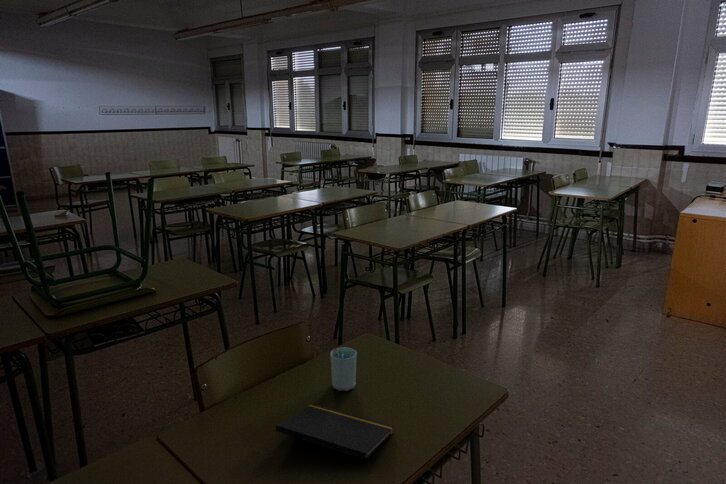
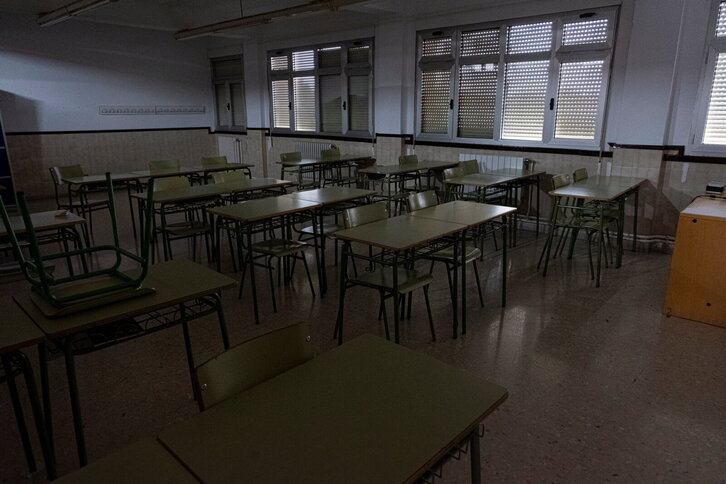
- cup [329,346,358,392]
- notepad [275,403,395,474]
